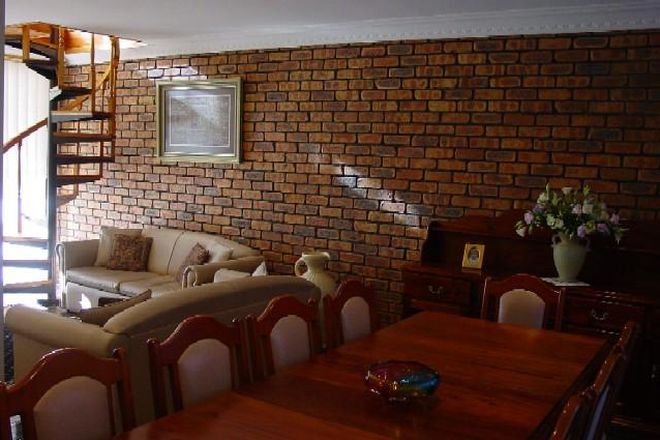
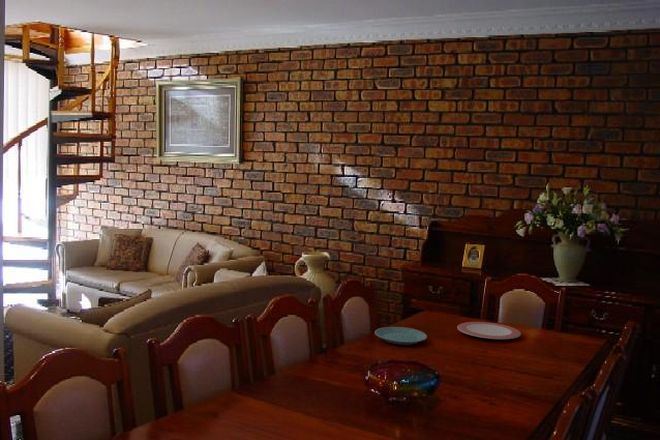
+ plate [456,321,522,340]
+ plate [374,326,428,346]
